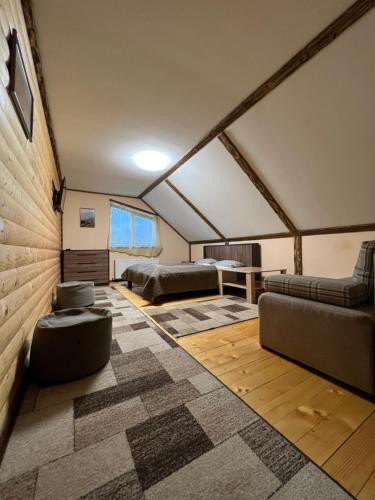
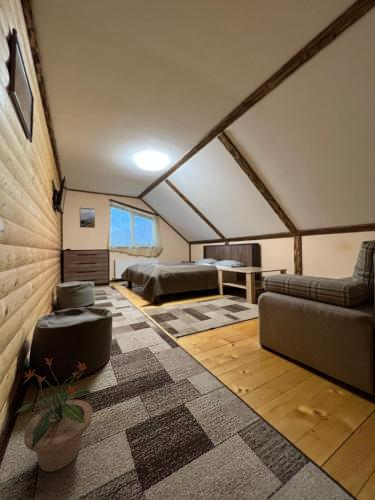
+ potted plant [13,357,93,473]
